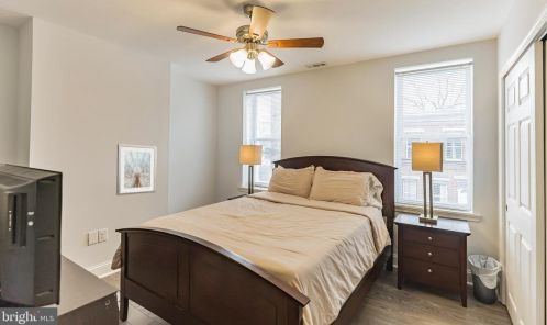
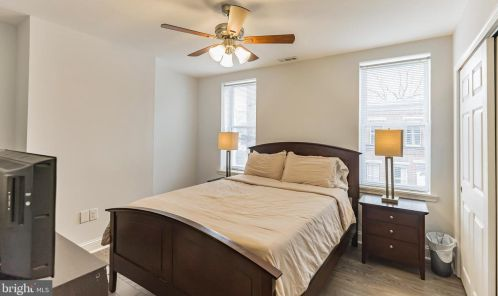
- picture frame [115,143,158,197]
